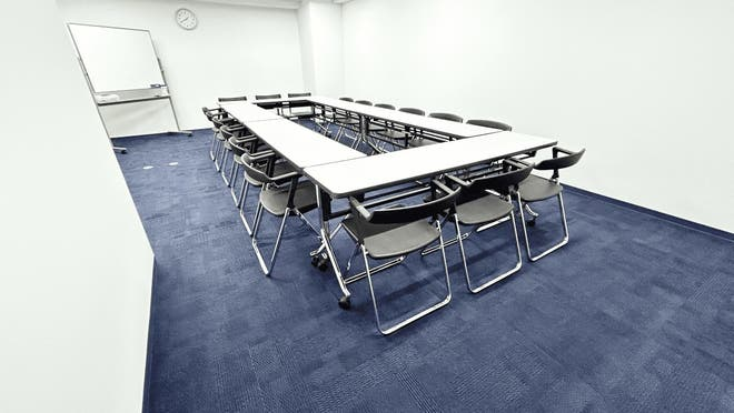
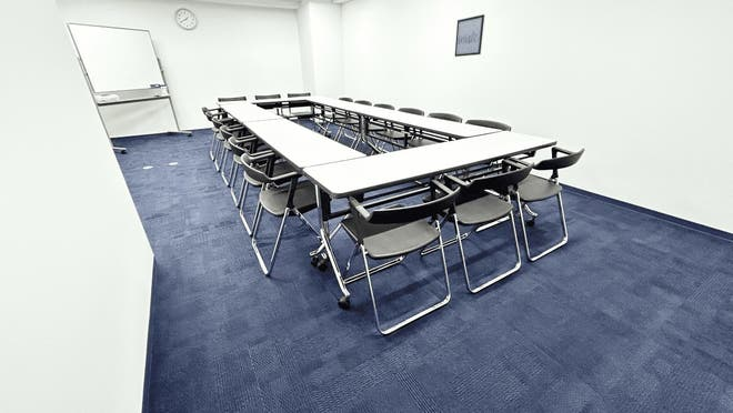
+ wall art [454,13,485,58]
